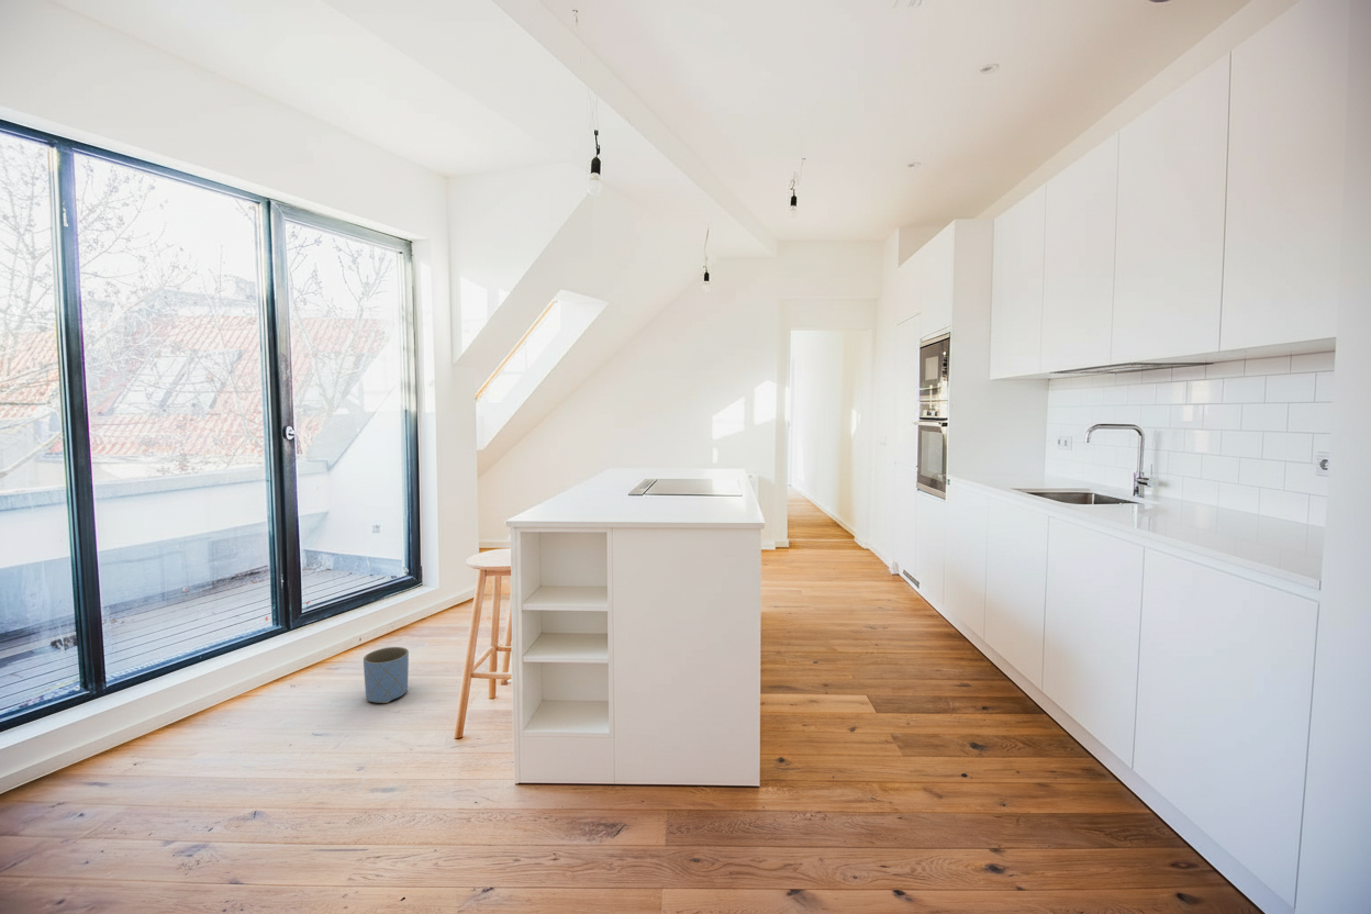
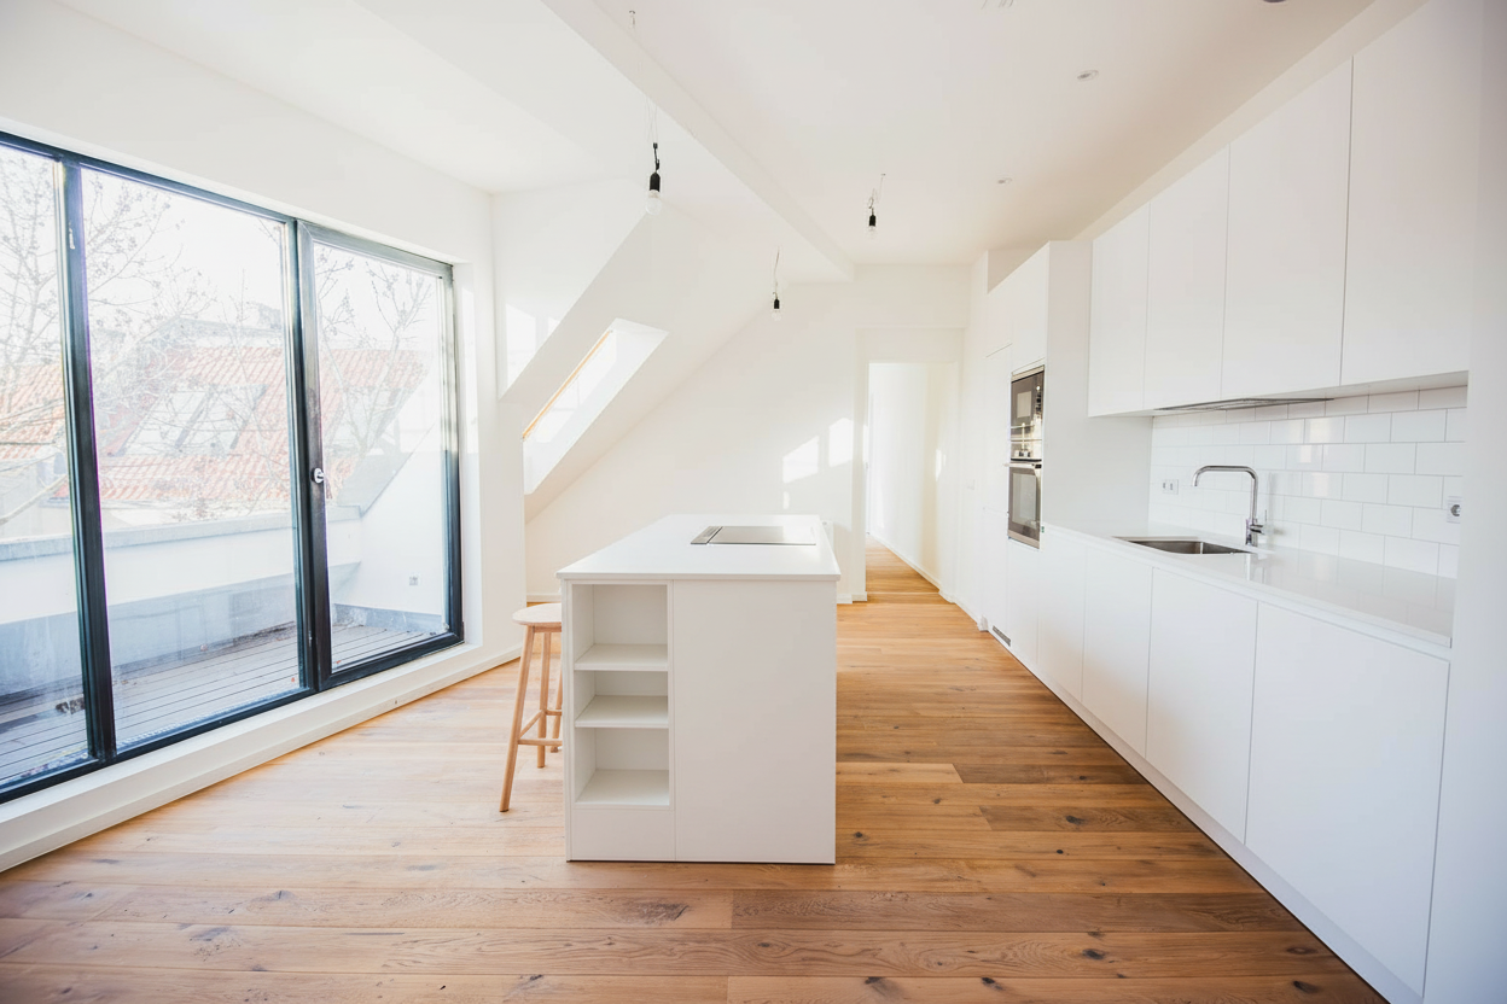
- planter [363,646,410,704]
